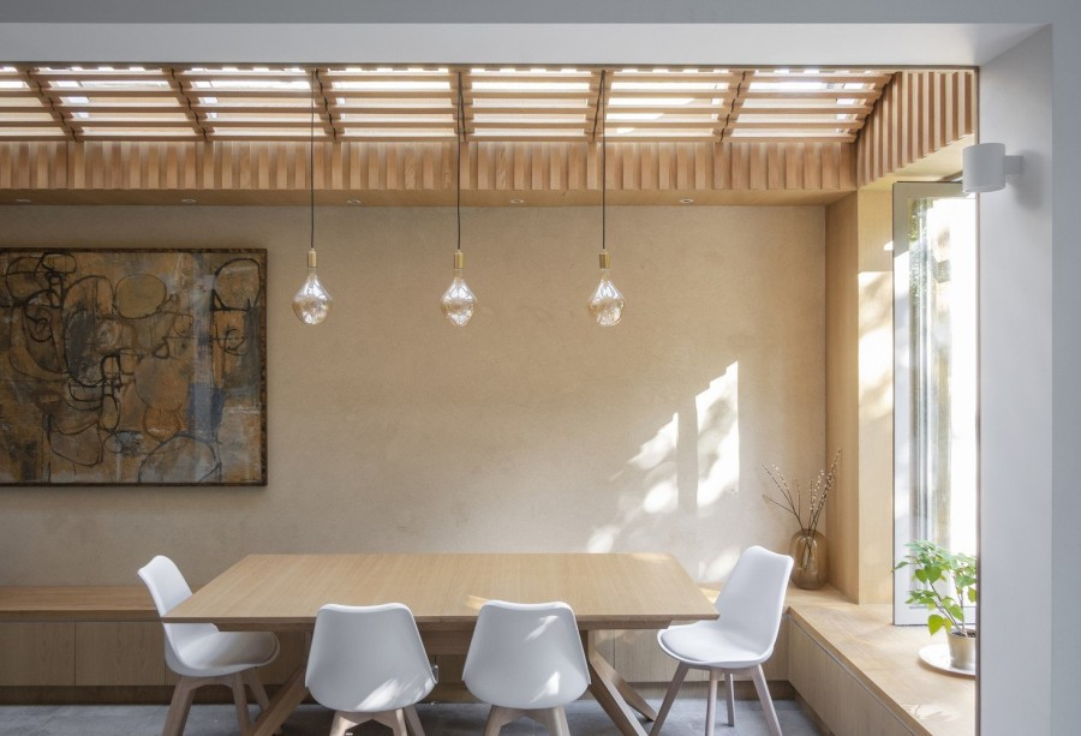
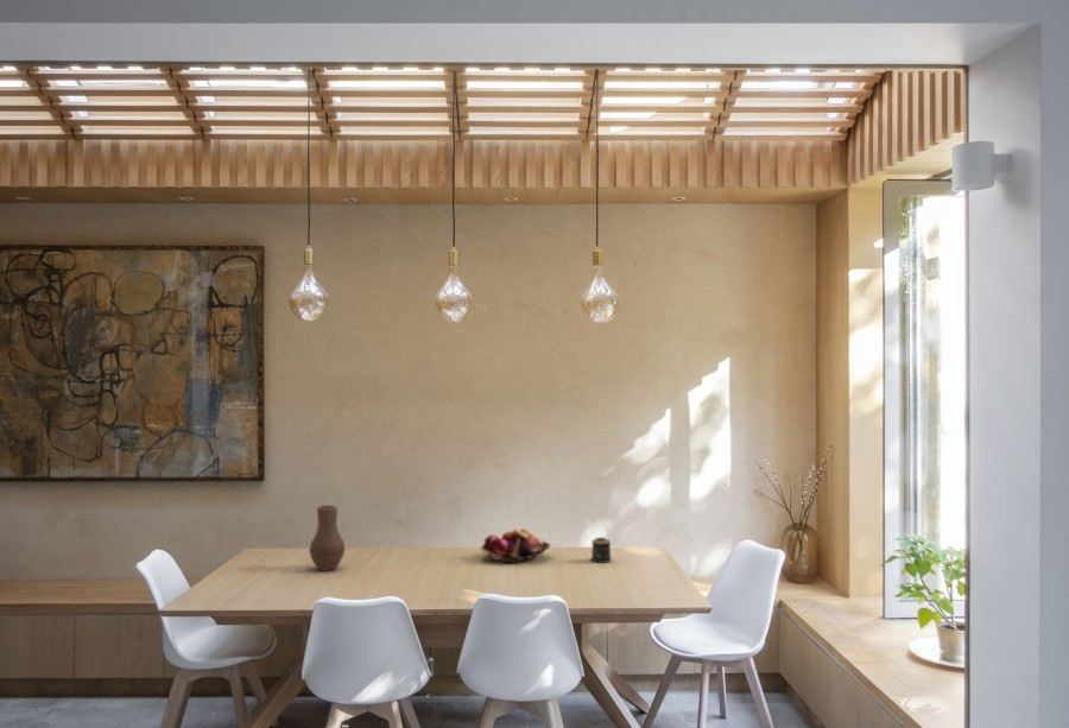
+ candle [588,537,612,564]
+ fruit basket [480,527,552,564]
+ vase [308,505,346,572]
